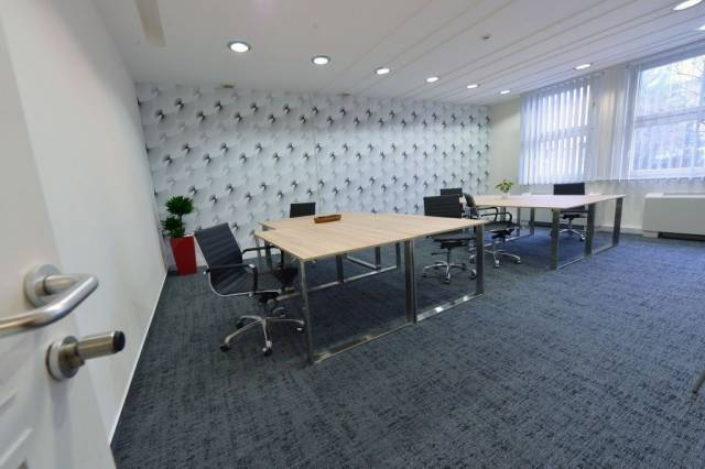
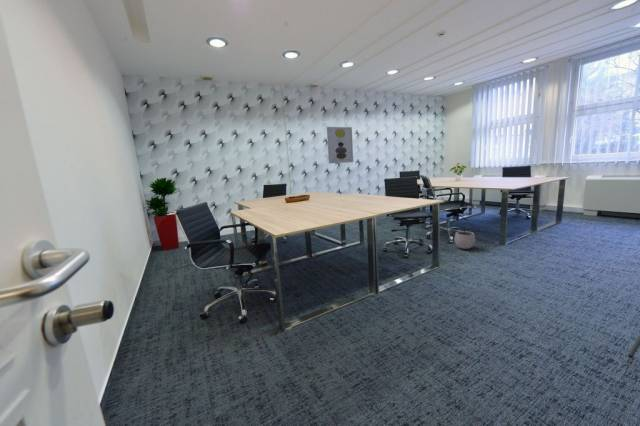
+ plant pot [453,228,476,250]
+ wall art [326,126,354,164]
